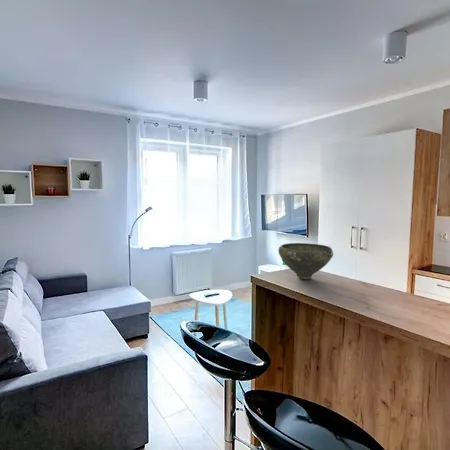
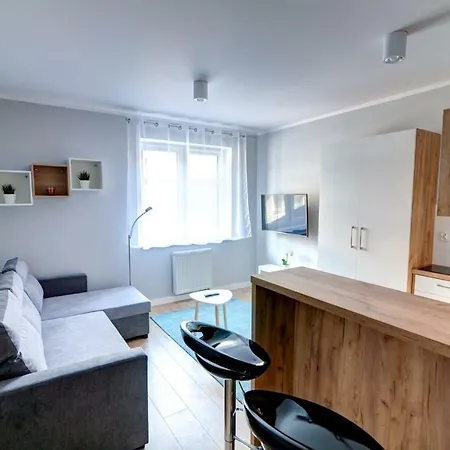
- bowl [277,242,335,280]
